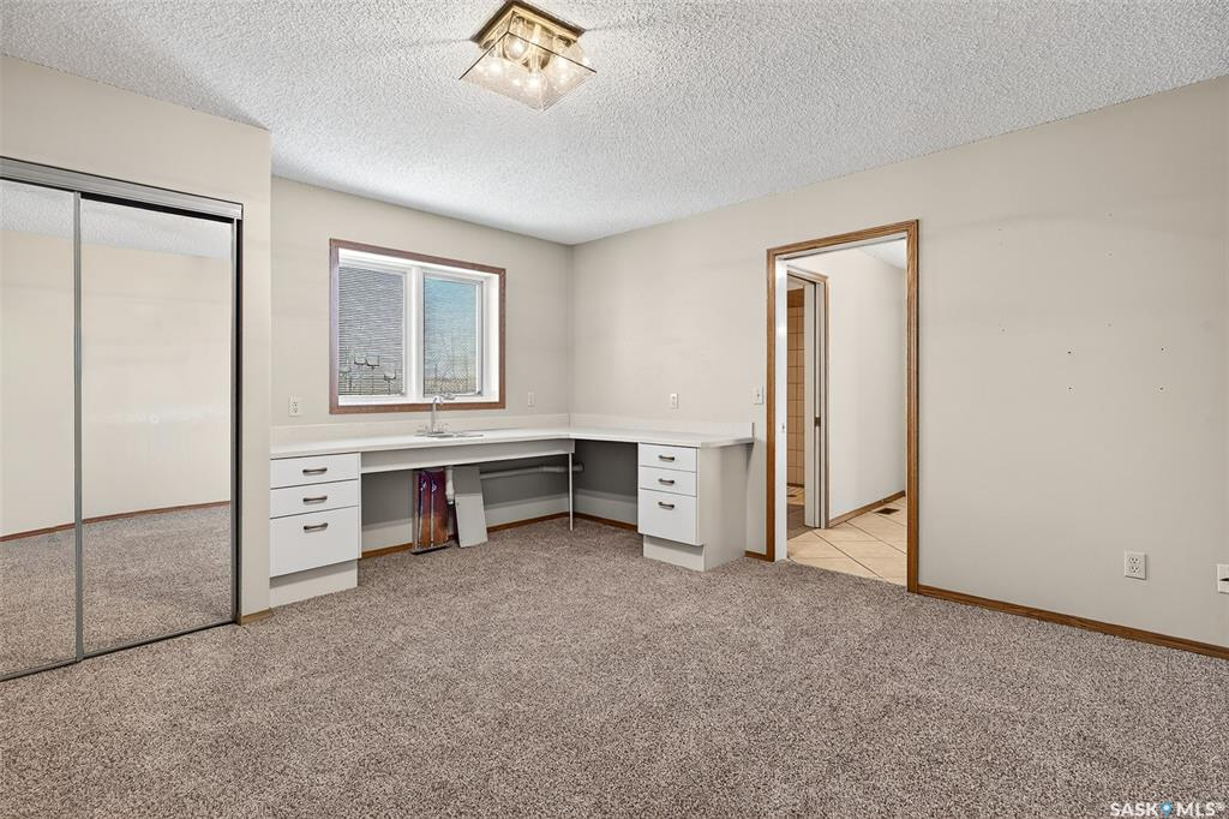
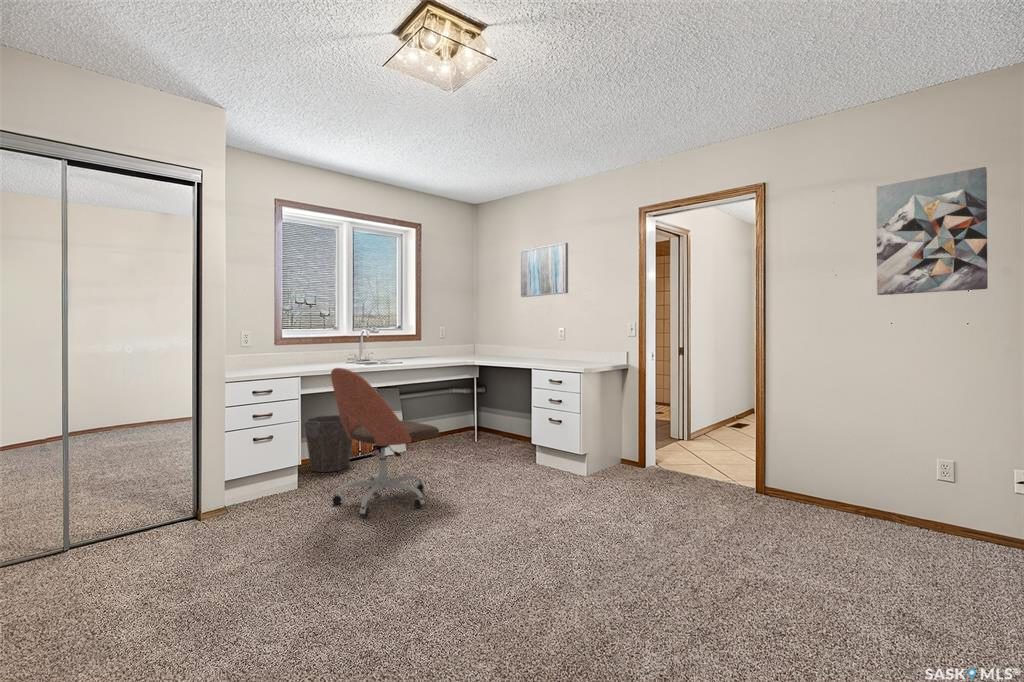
+ wall art [520,242,569,298]
+ wall art [875,166,989,296]
+ waste bin [303,414,353,473]
+ office chair [330,367,440,517]
